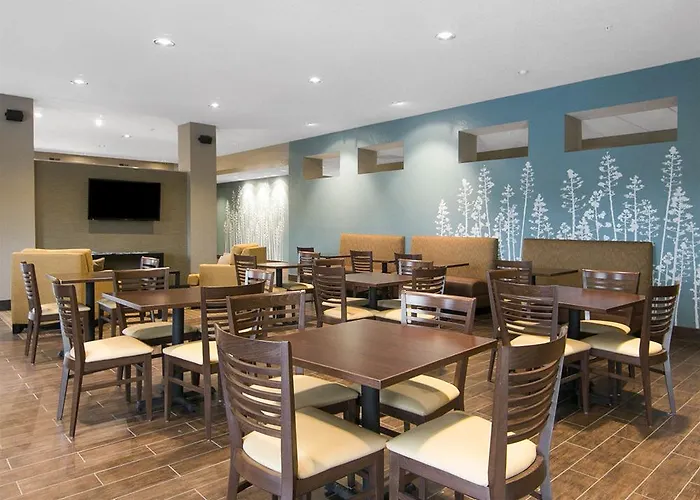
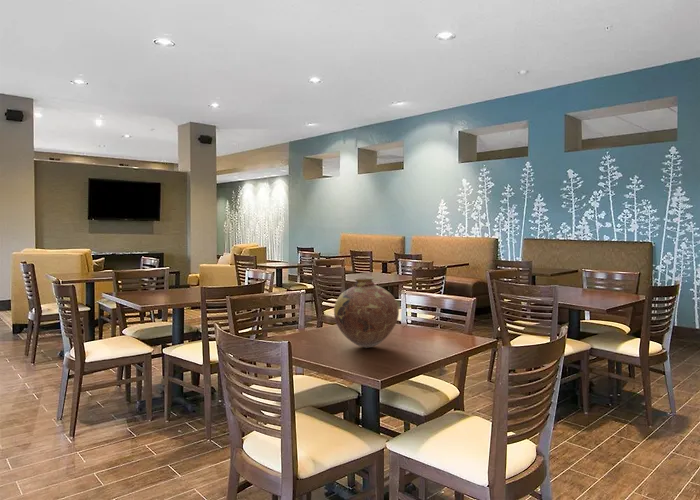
+ vase [333,276,400,349]
